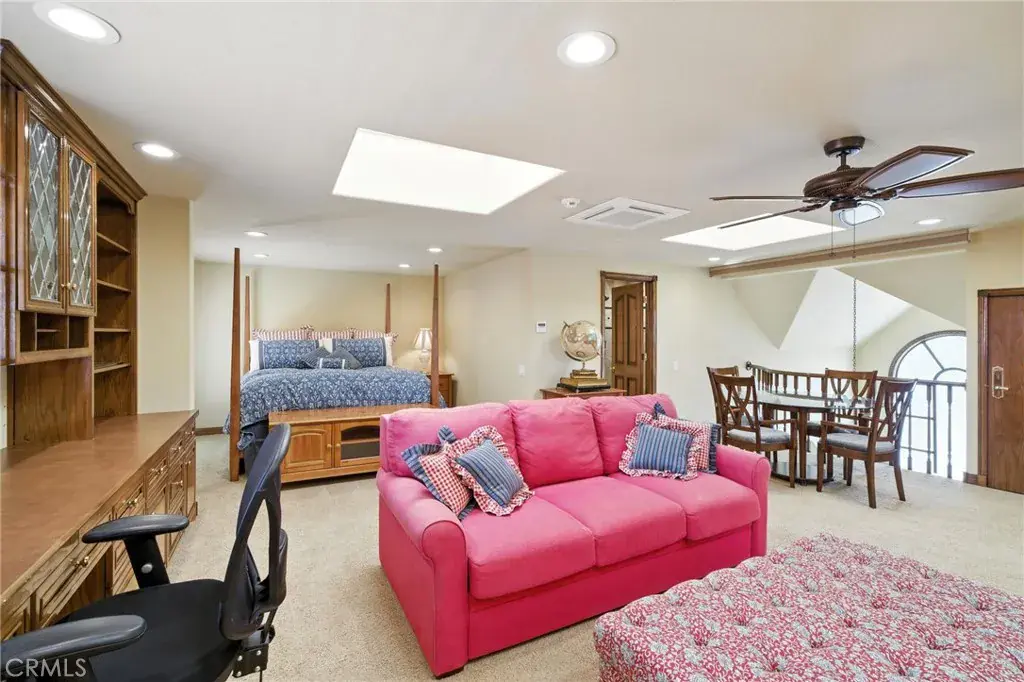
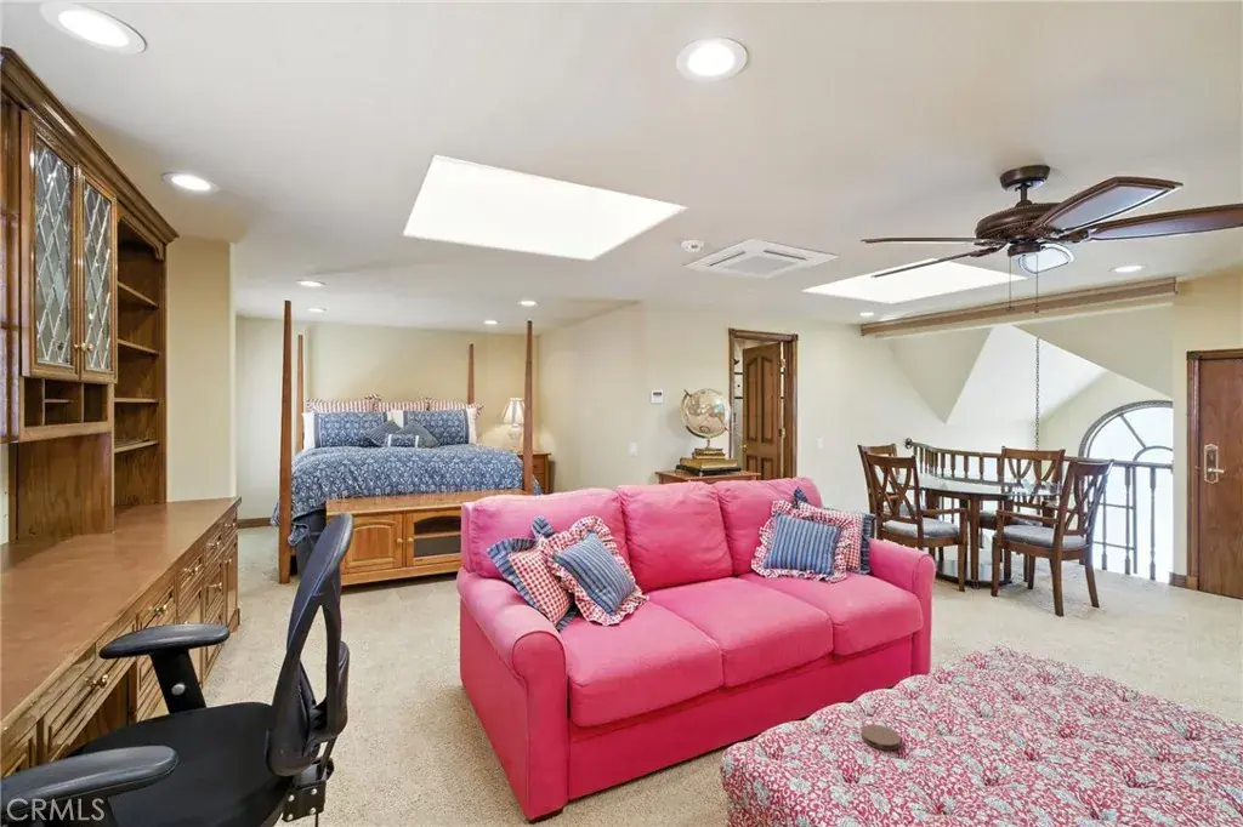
+ coaster [859,723,902,752]
